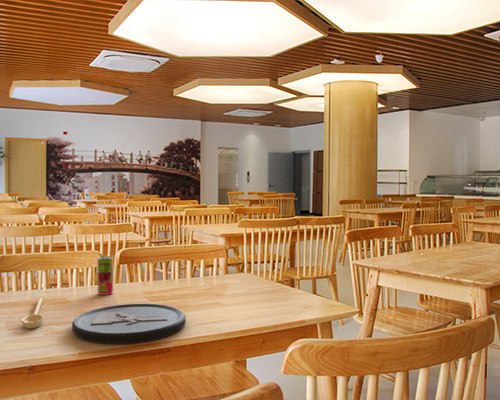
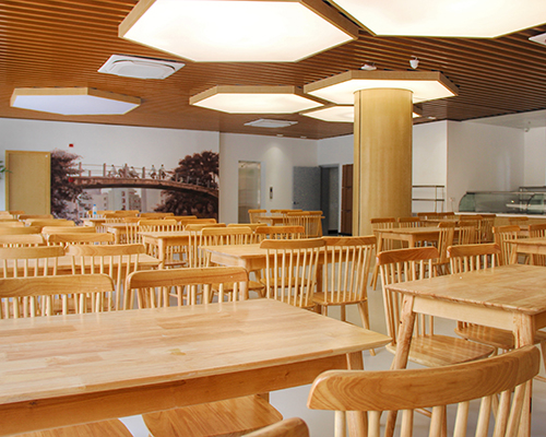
- beverage can [96,255,115,296]
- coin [71,303,186,345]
- spoon [21,297,44,329]
